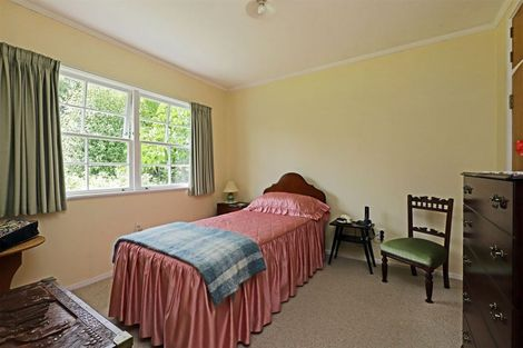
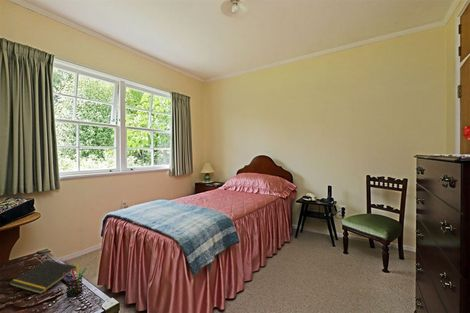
+ pen holder [63,264,87,298]
+ notepad [8,259,77,295]
